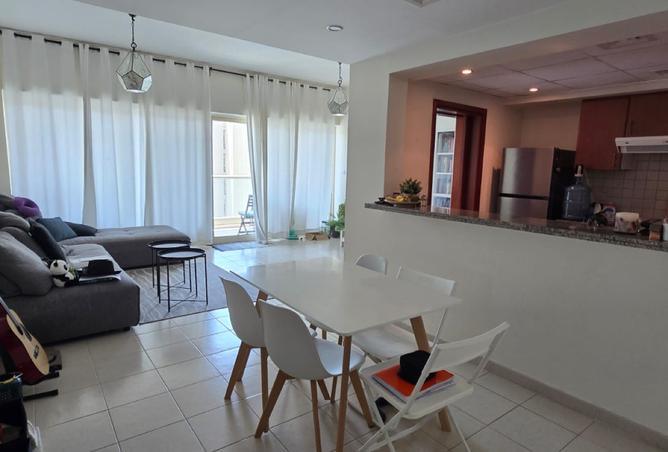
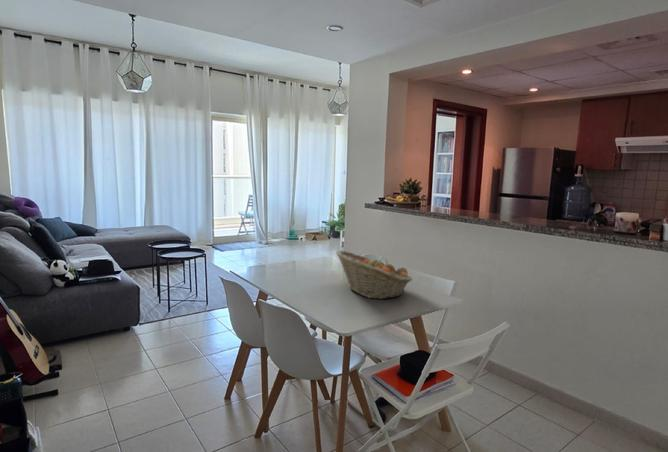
+ fruit basket [335,249,414,300]
